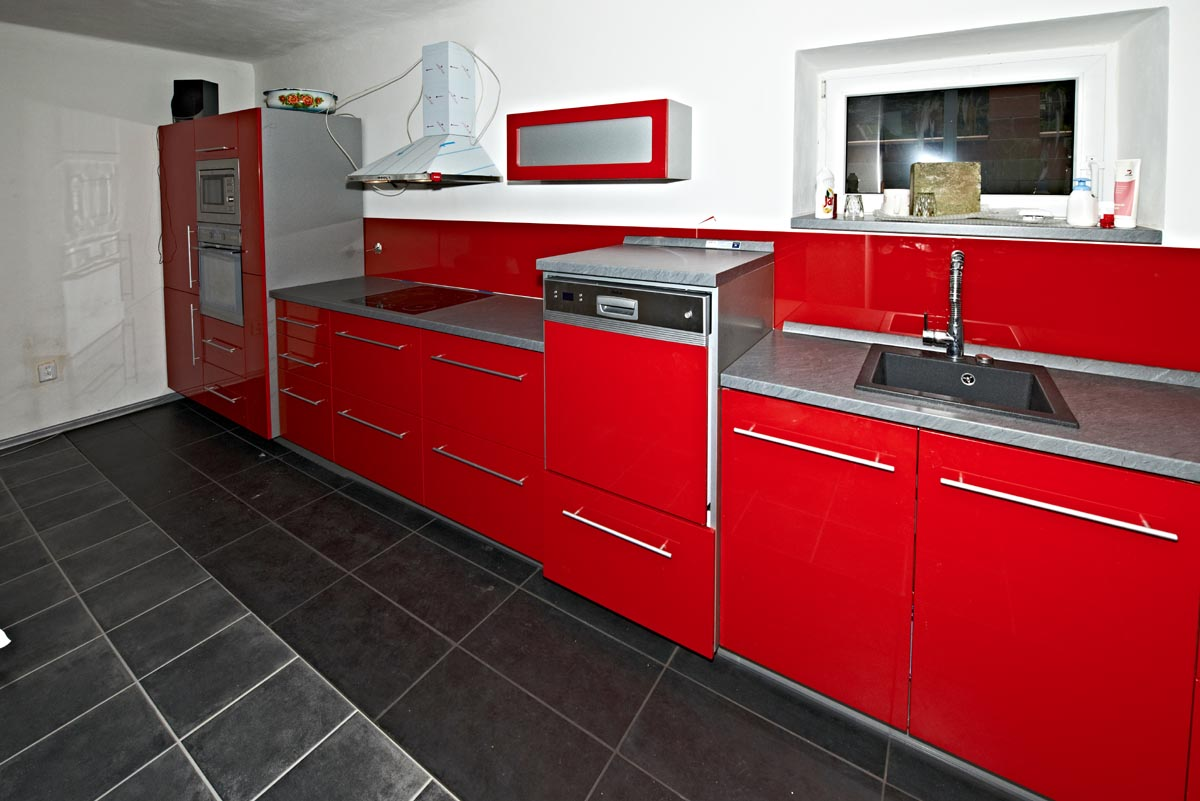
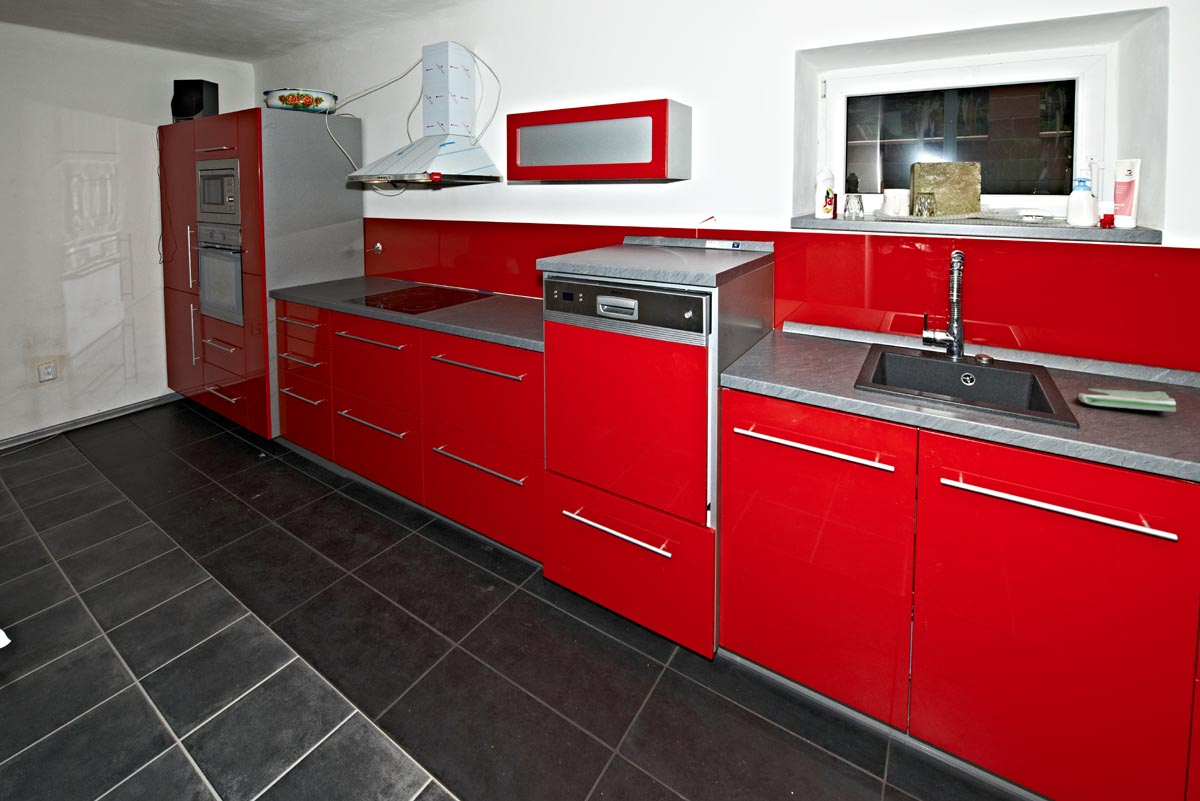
+ dish towel [1077,388,1177,413]
